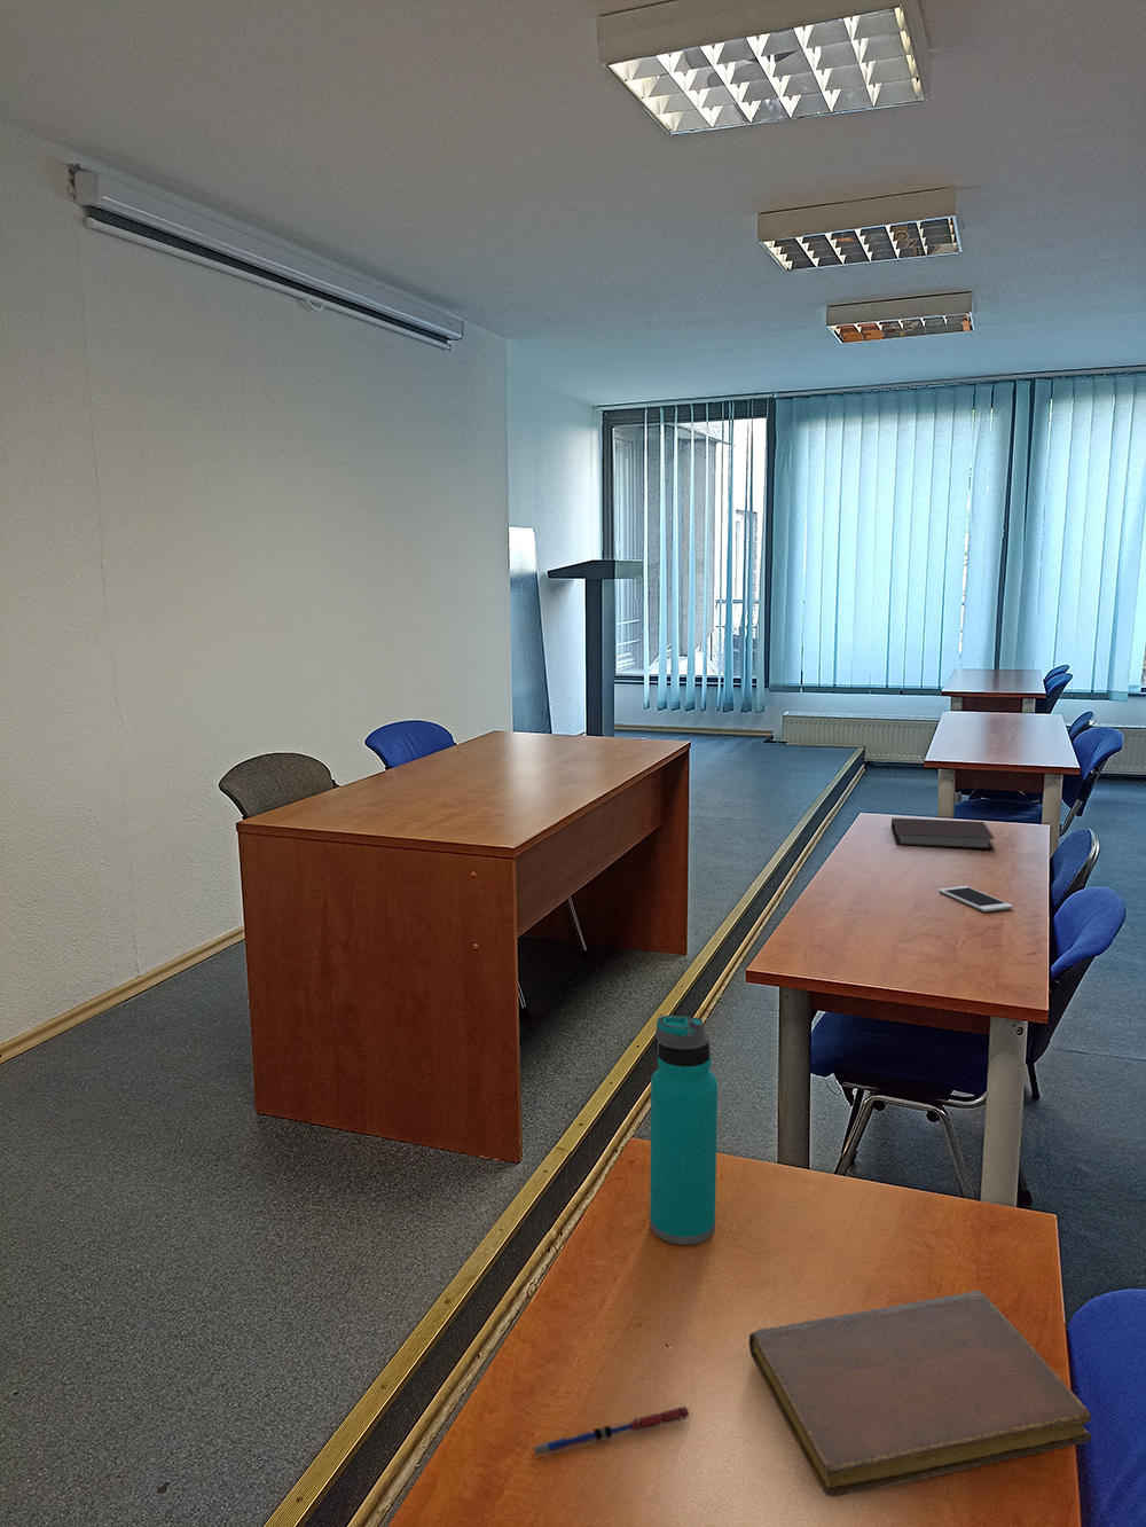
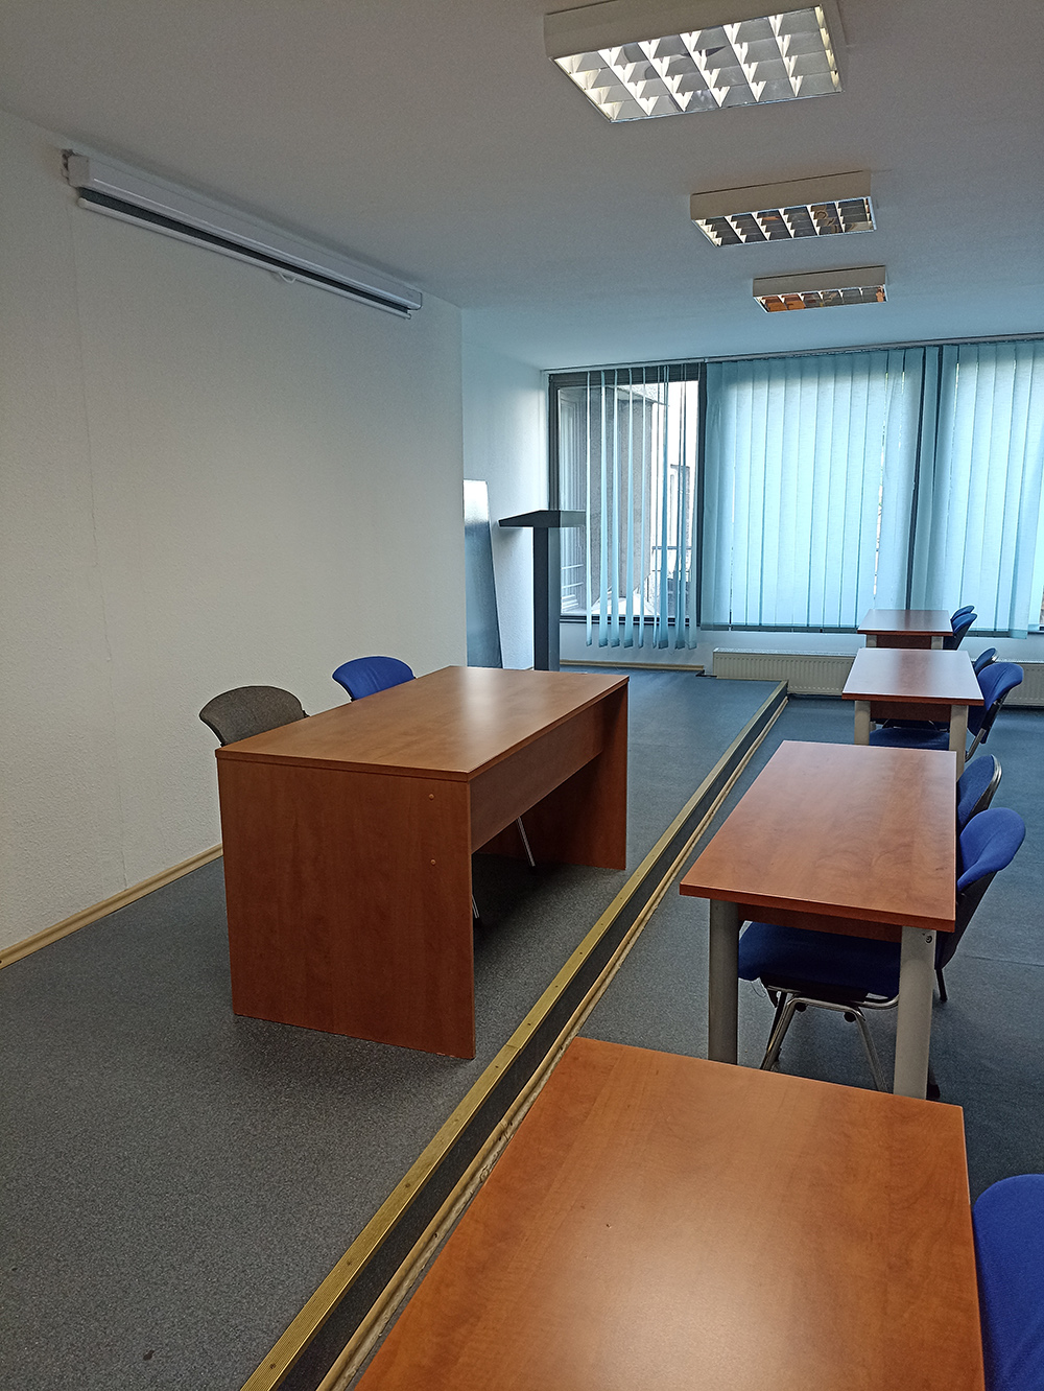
- cell phone [938,885,1015,913]
- water bottle [649,1014,719,1246]
- notebook [749,1290,1093,1497]
- pen [532,1405,691,1458]
- notebook [891,818,994,850]
